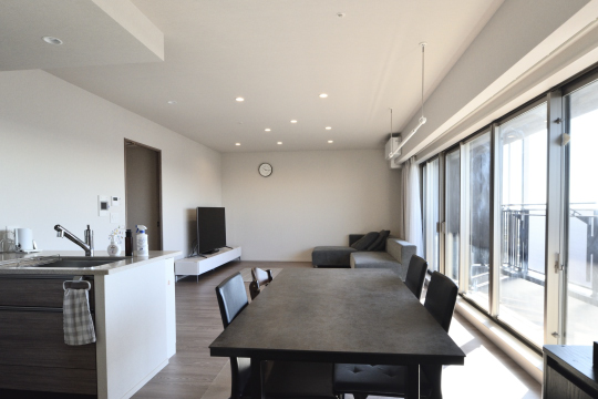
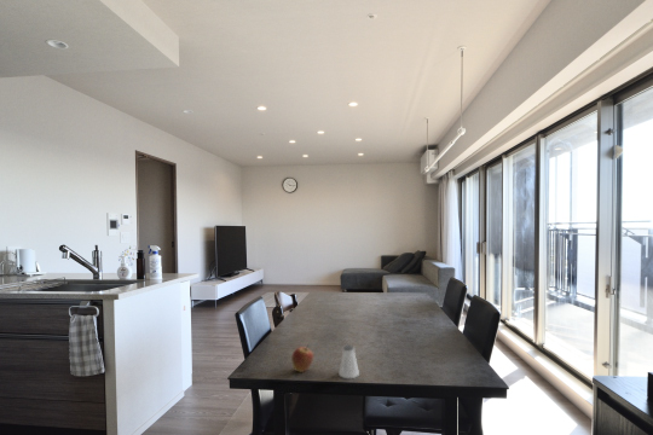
+ apple [290,344,314,373]
+ saltshaker [337,343,360,379]
